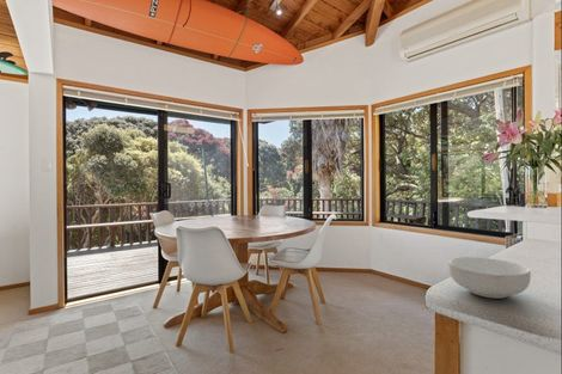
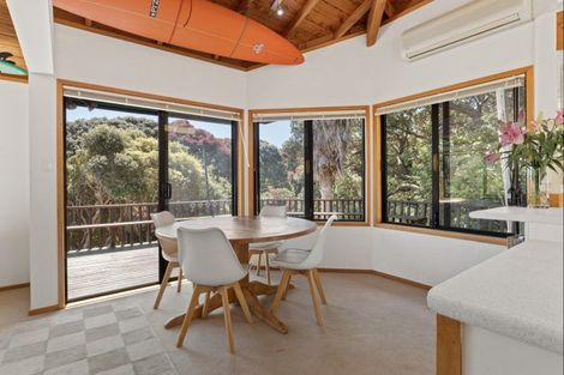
- cereal bowl [447,256,532,300]
